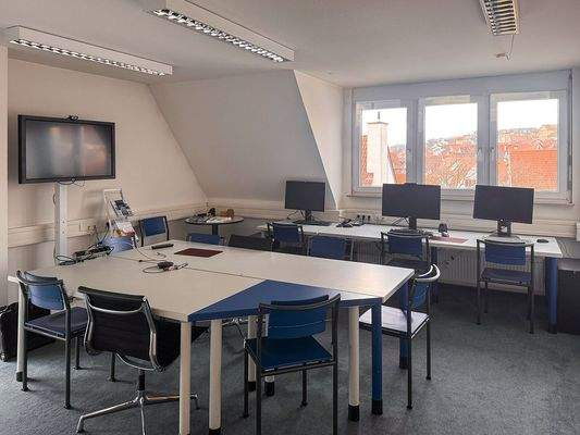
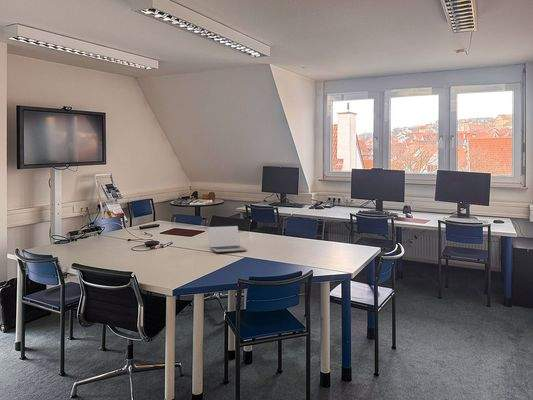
+ laptop [207,225,248,253]
